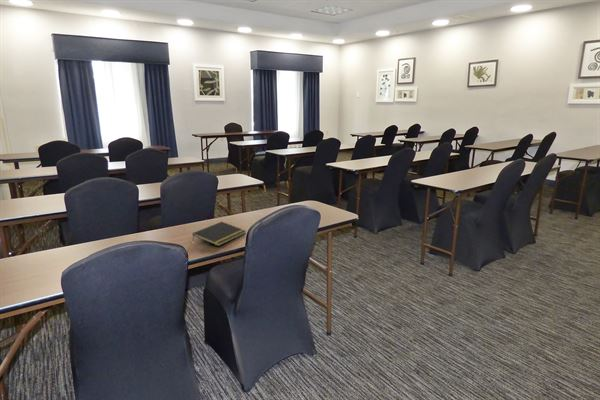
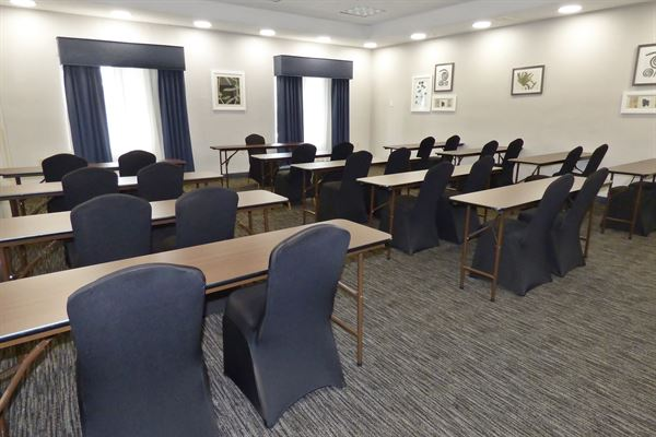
- notepad [192,221,246,247]
